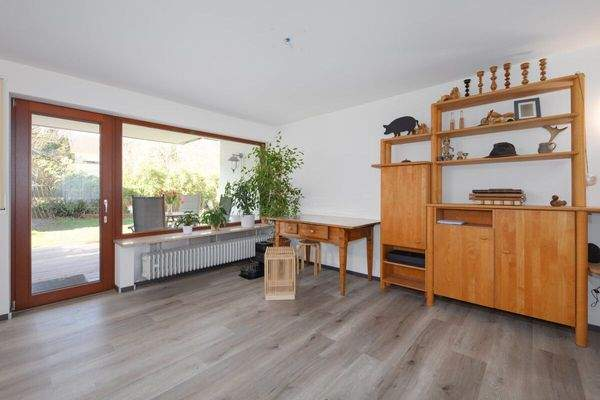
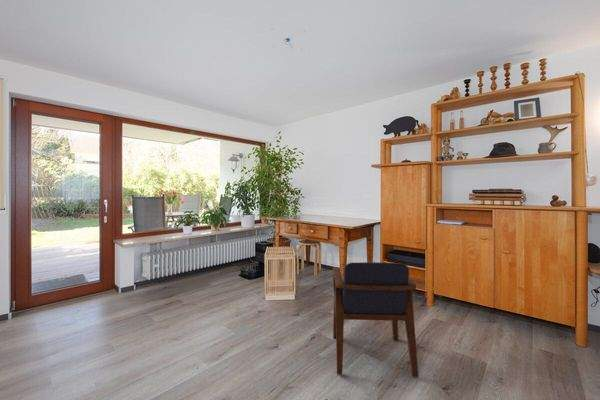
+ armchair [332,261,419,378]
